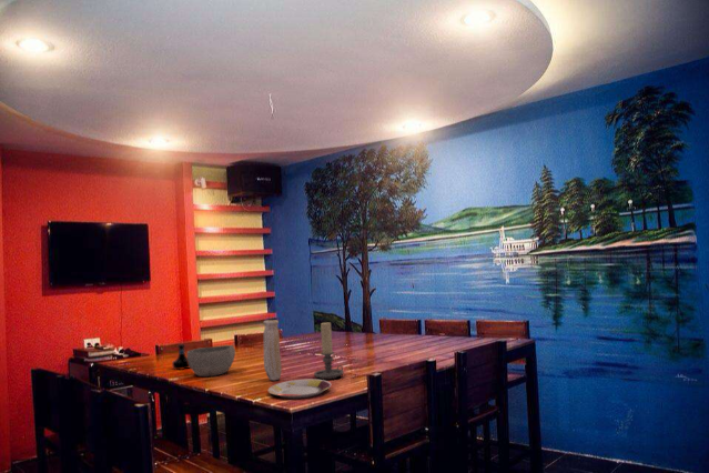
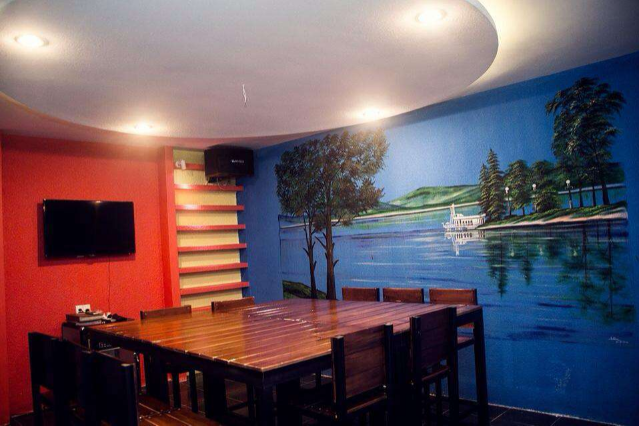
- plate [267,379,332,400]
- tequila bottle [171,343,191,371]
- vase [262,319,283,381]
- candle holder [313,321,345,381]
- bowl [186,344,236,378]
